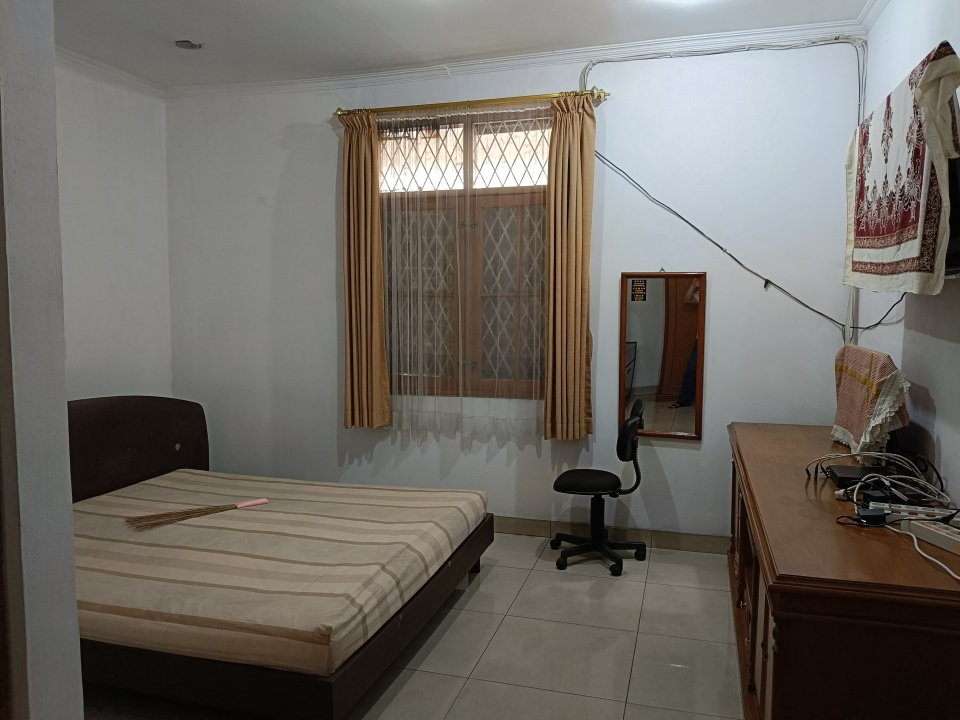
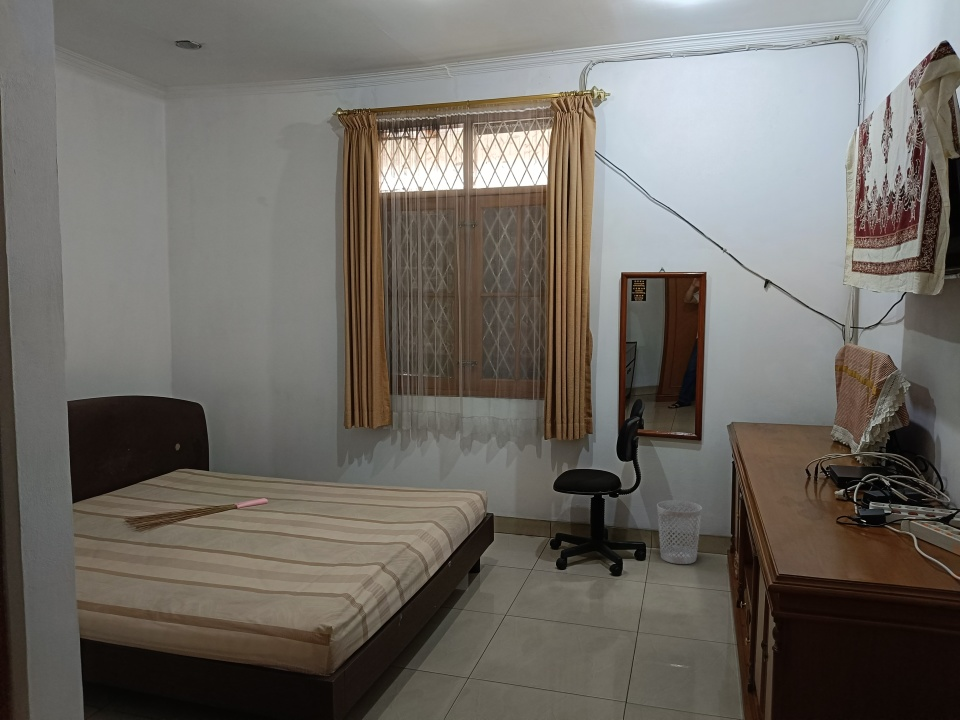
+ wastebasket [656,499,703,565]
